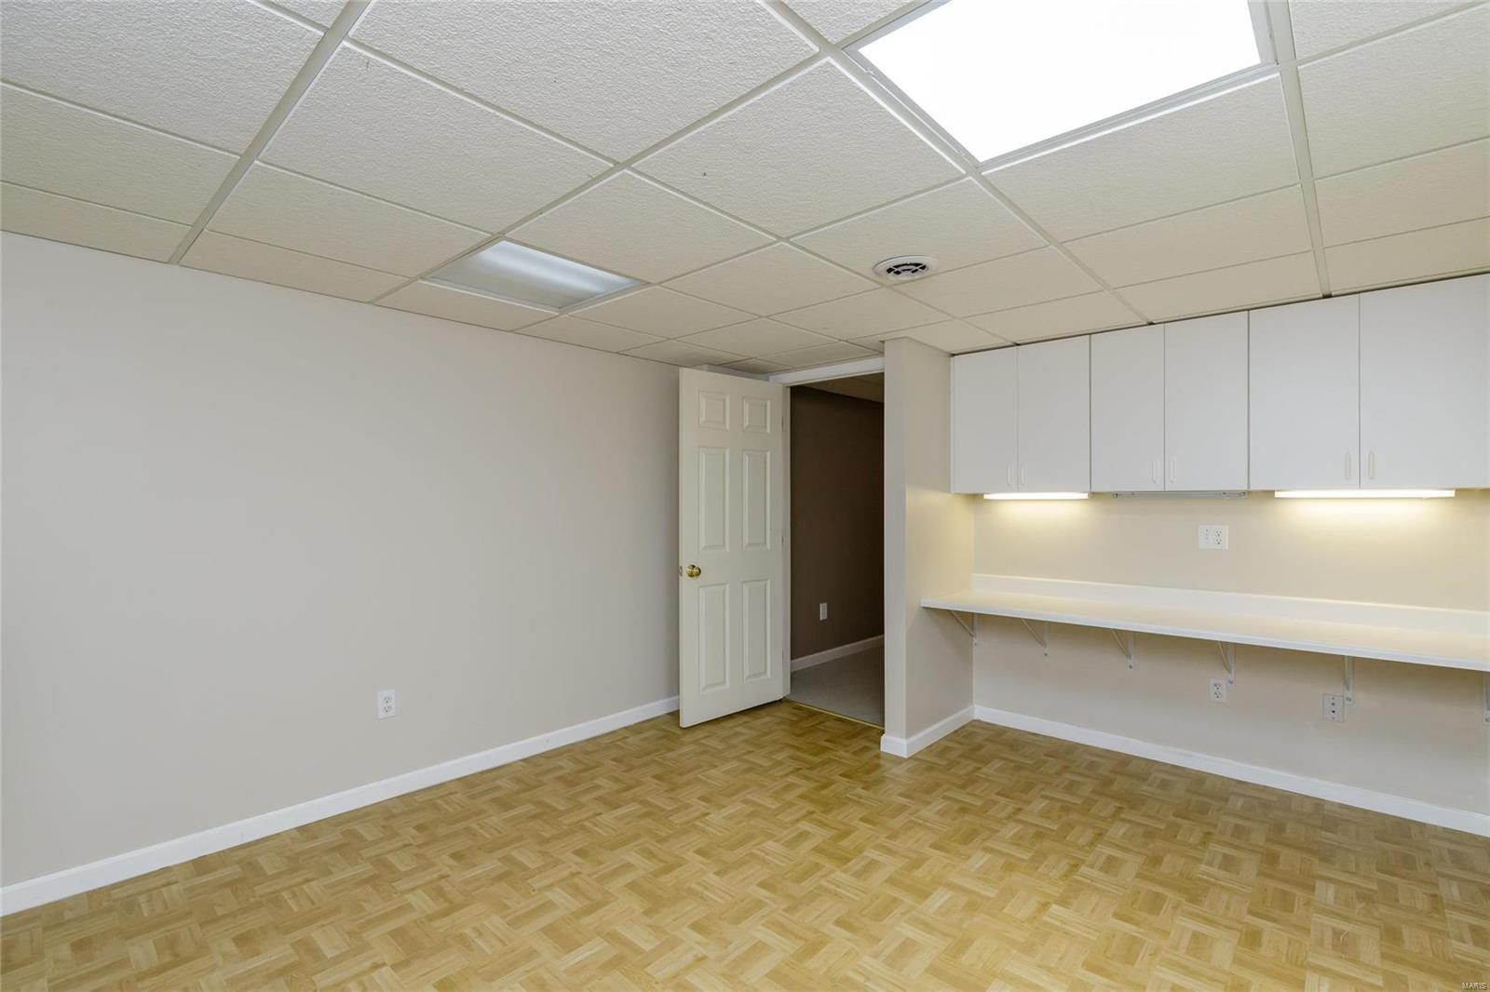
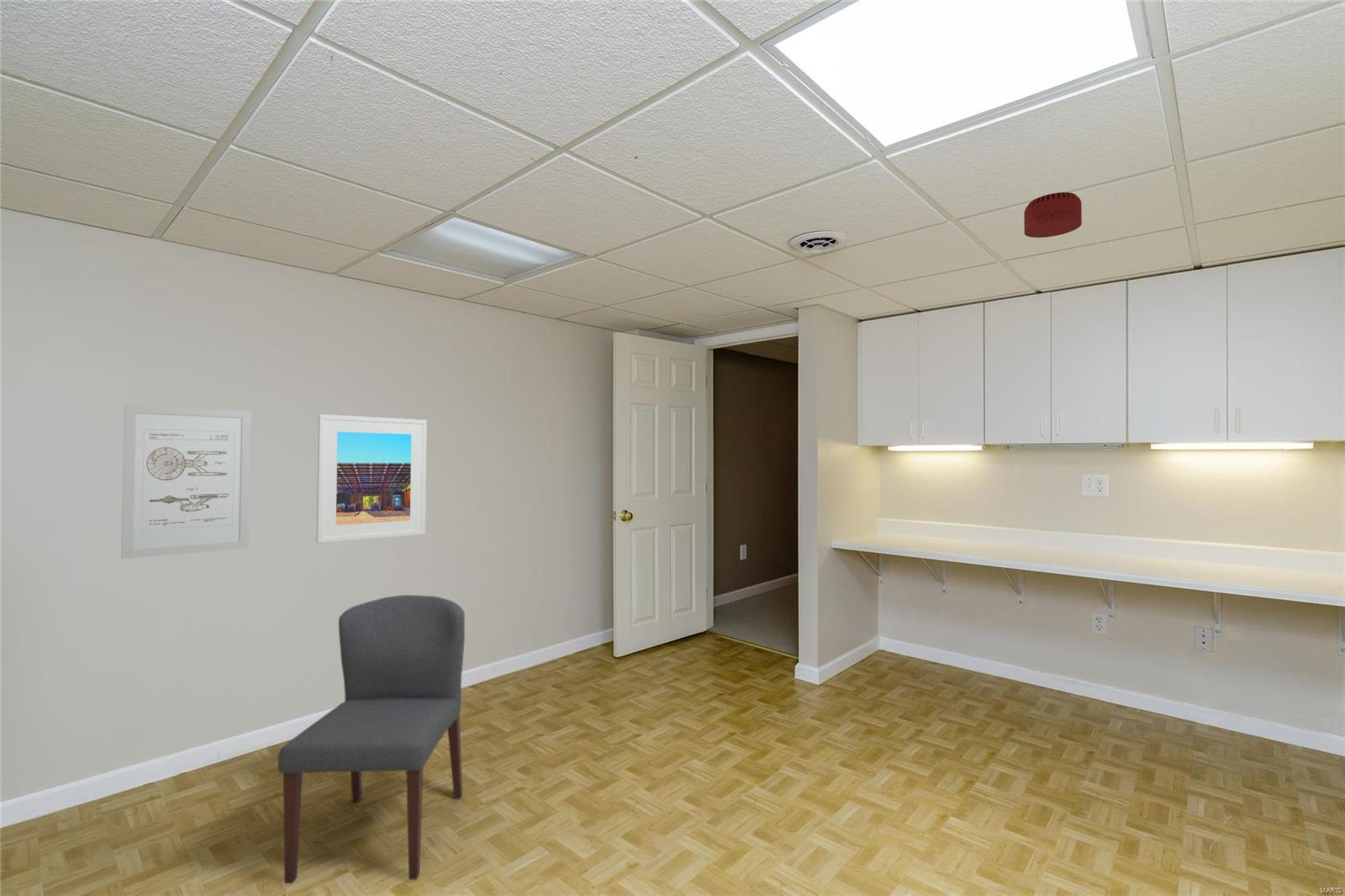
+ smoke detector [1023,192,1083,239]
+ wall art [120,403,252,560]
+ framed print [315,414,428,544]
+ chair [277,594,466,884]
